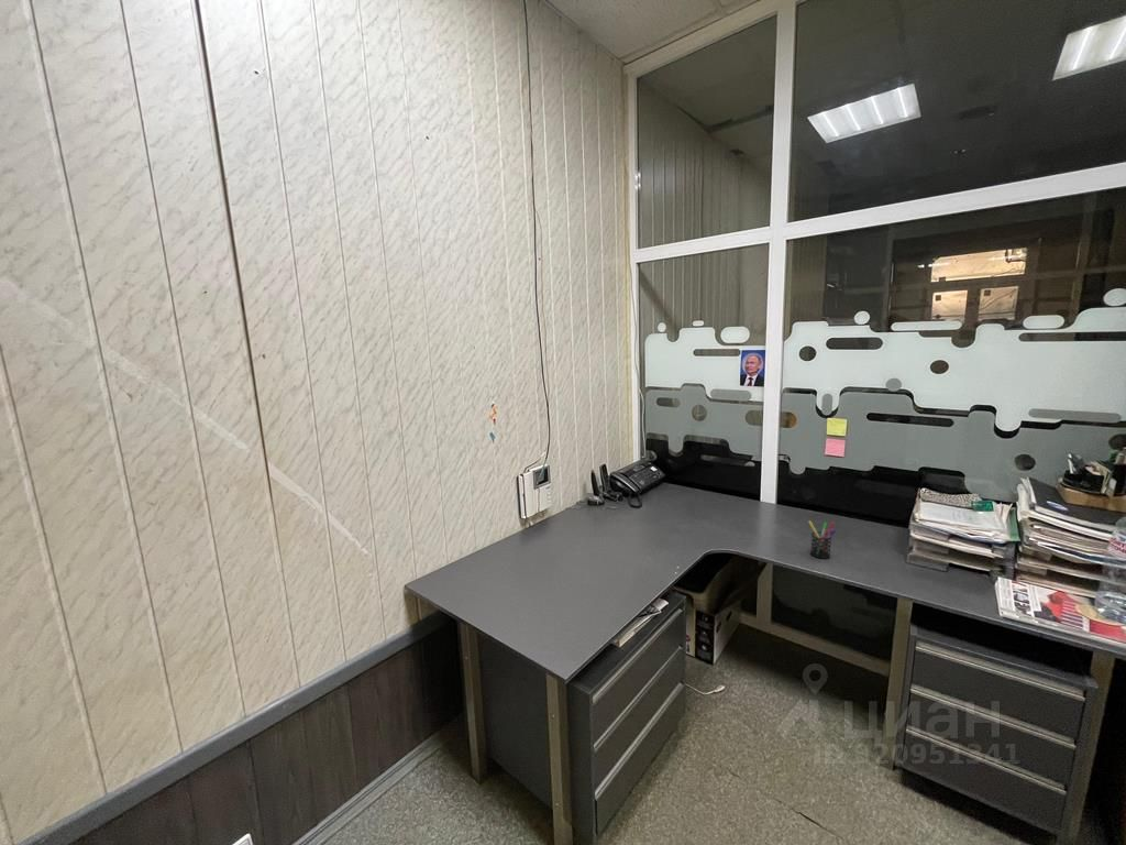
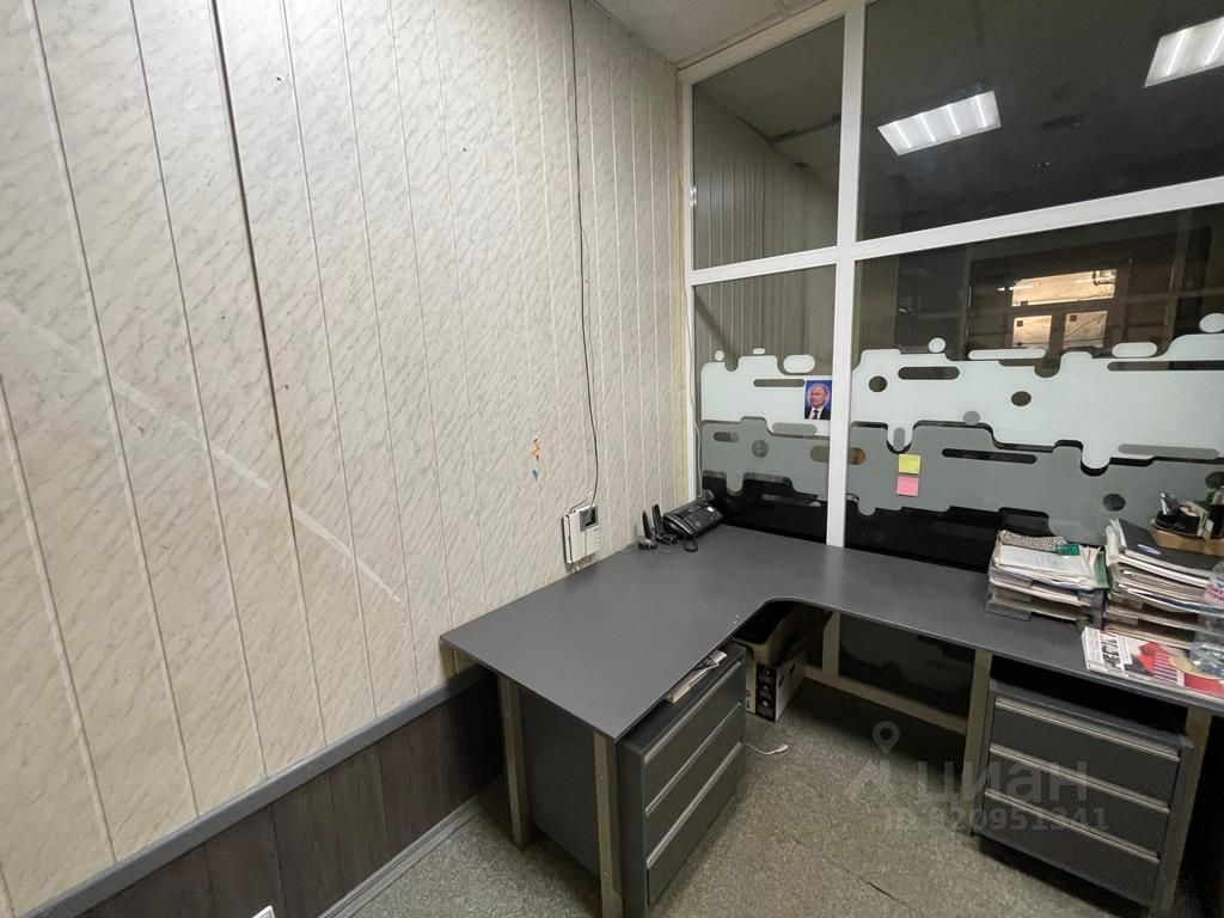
- pen holder [807,520,837,560]
